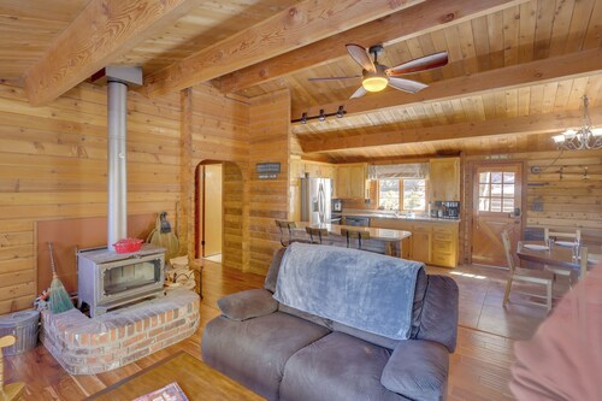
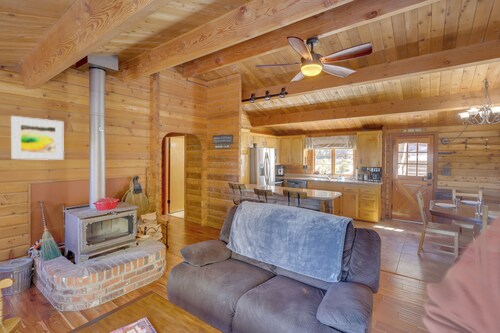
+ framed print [10,115,65,161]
